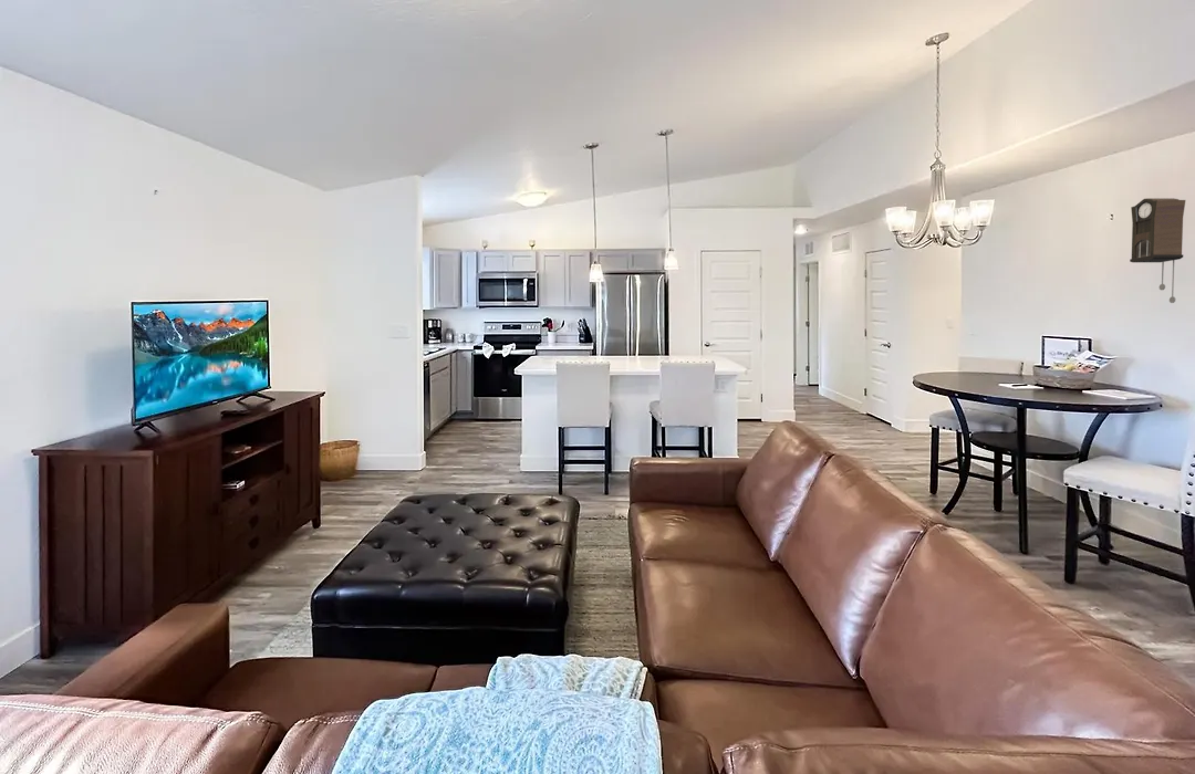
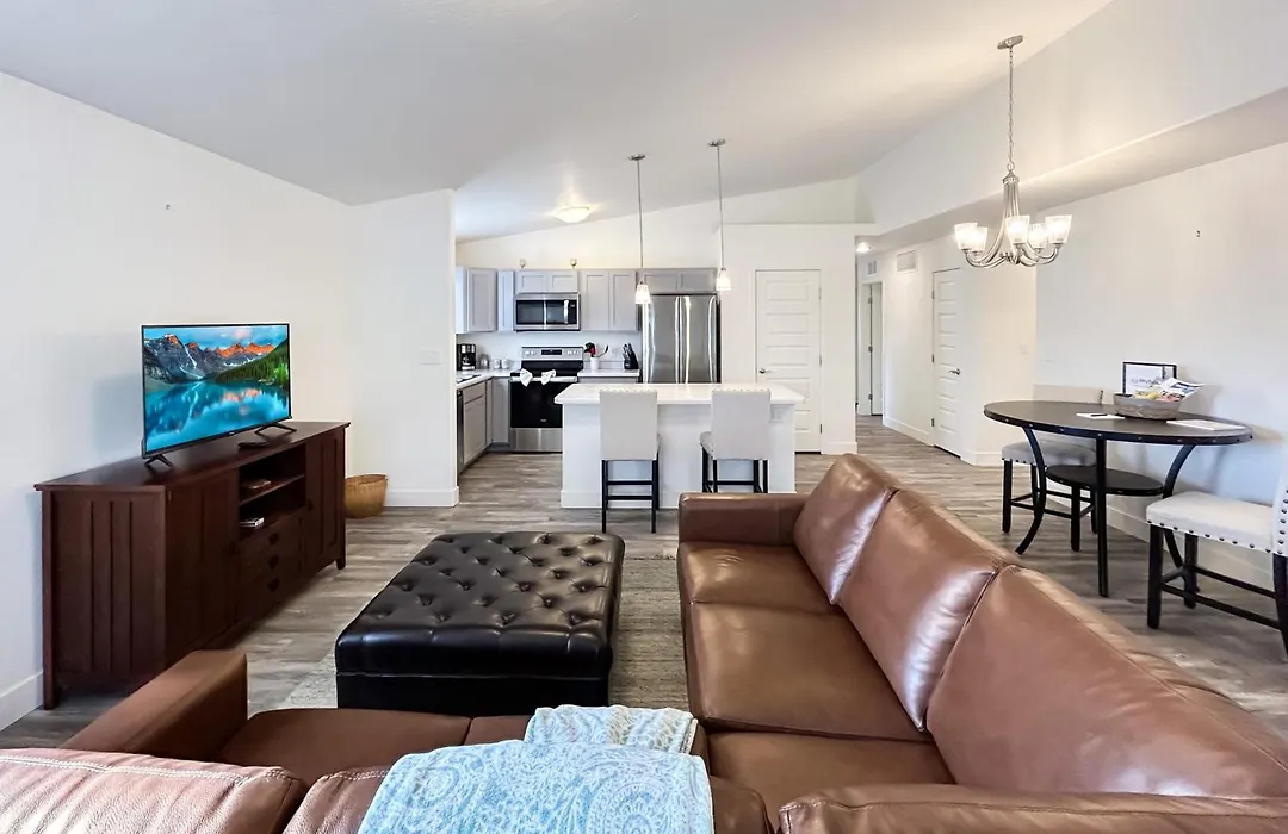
- pendulum clock [1129,197,1186,304]
